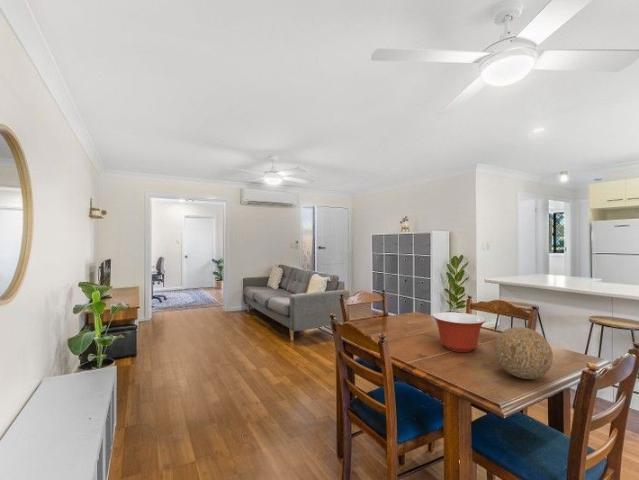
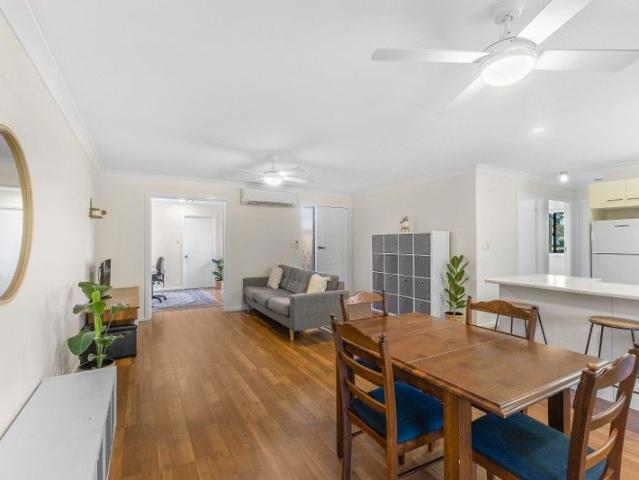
- mixing bowl [432,311,487,353]
- decorative ball [493,326,554,380]
